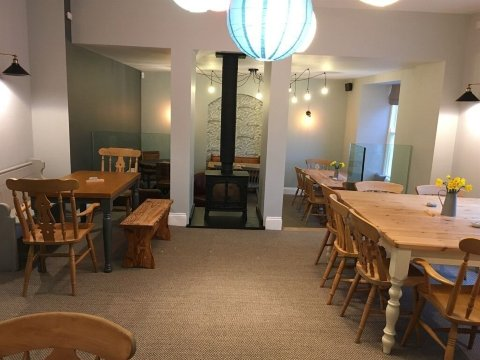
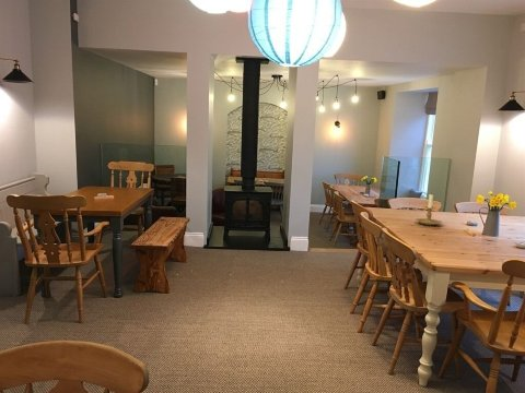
+ candle holder [415,192,443,226]
